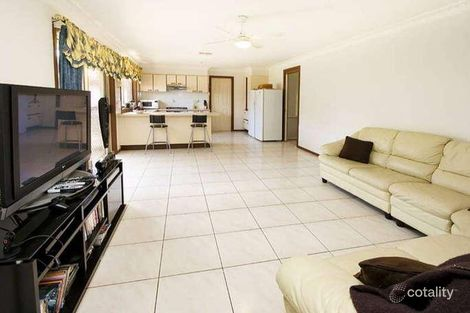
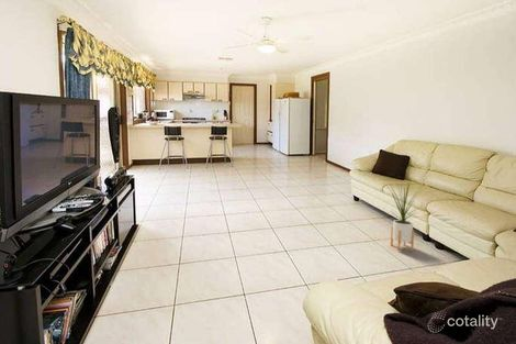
+ house plant [385,177,424,252]
